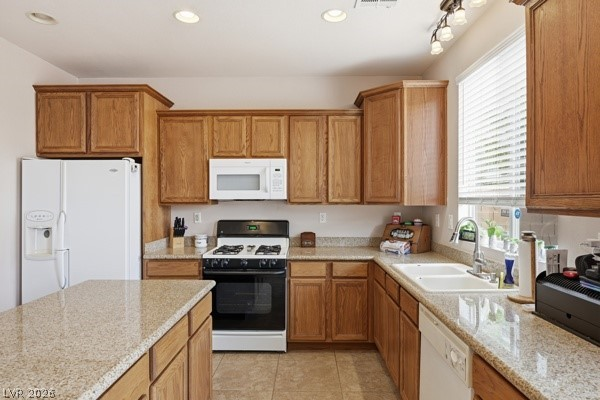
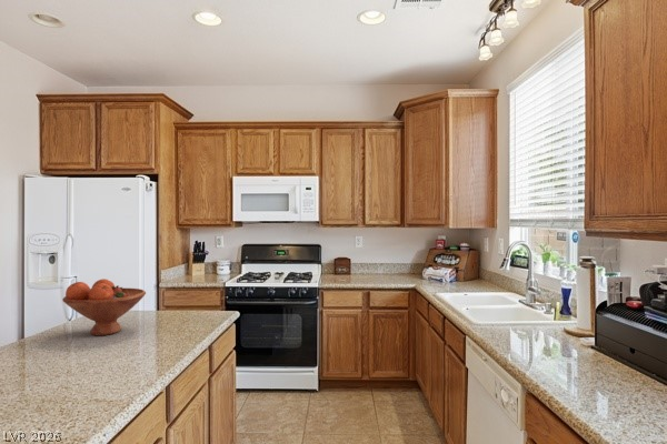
+ fruit bowl [61,278,147,336]
